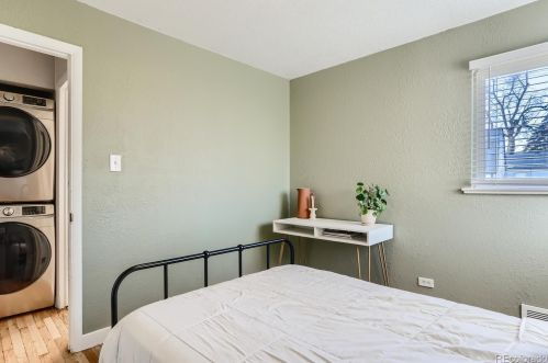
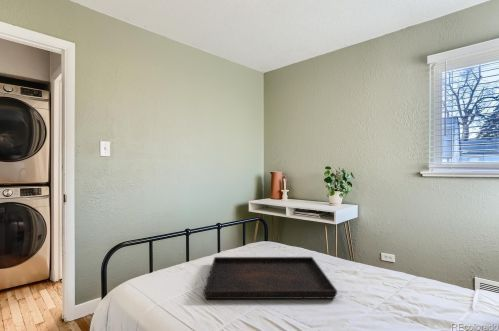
+ serving tray [202,256,338,300]
